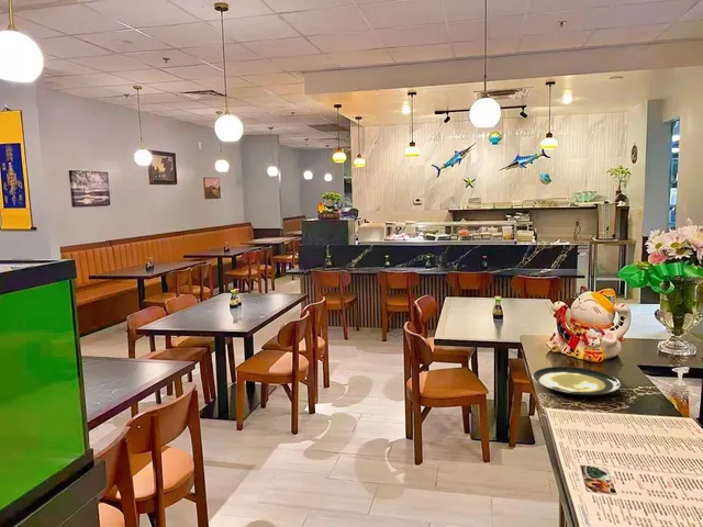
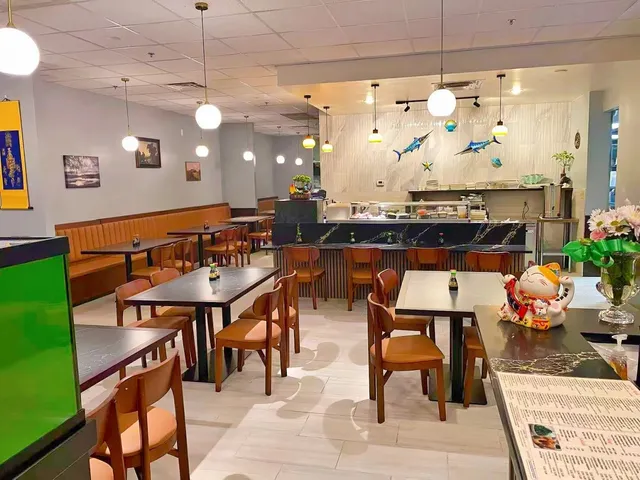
- plate [531,366,622,396]
